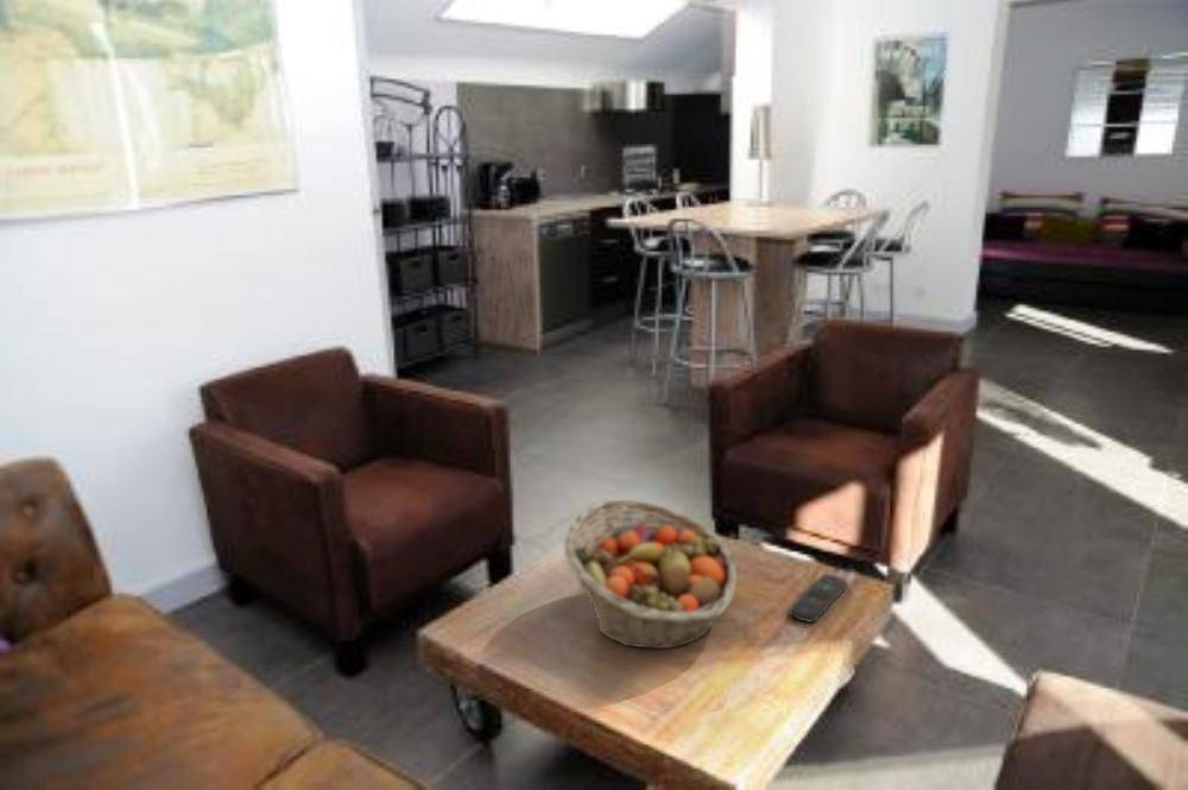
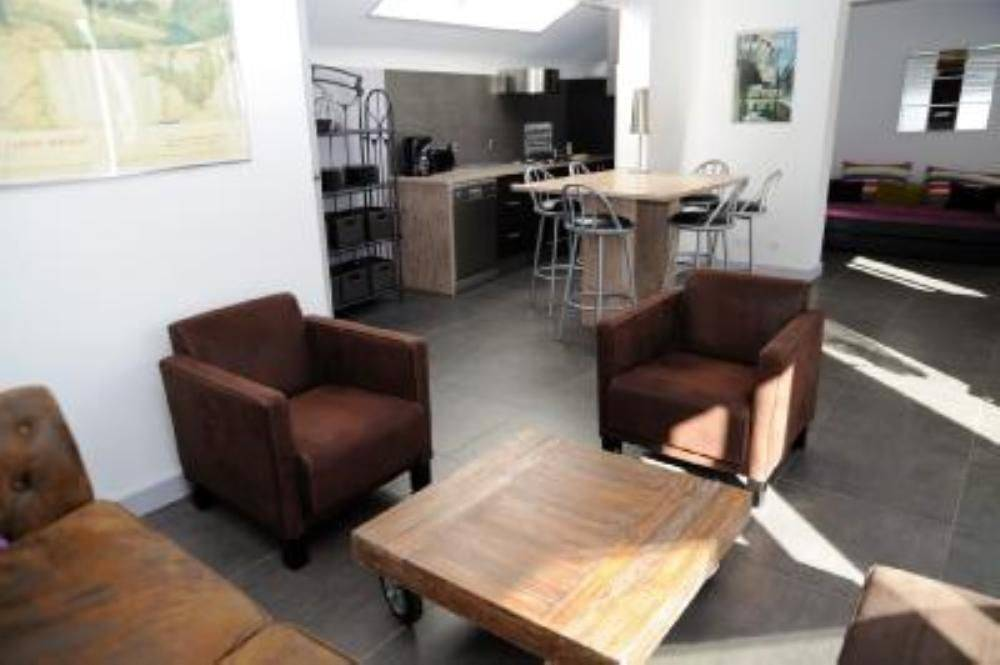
- remote control [788,574,849,624]
- fruit basket [563,498,739,650]
